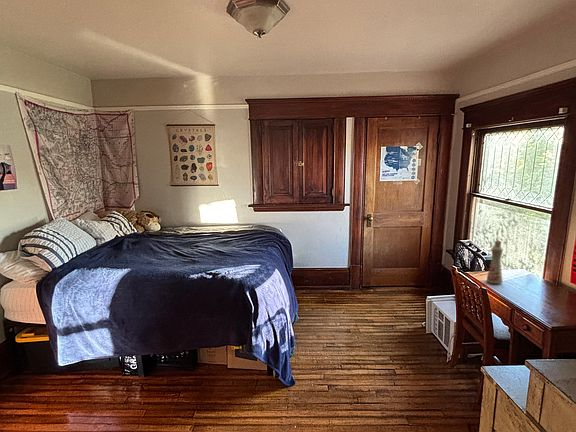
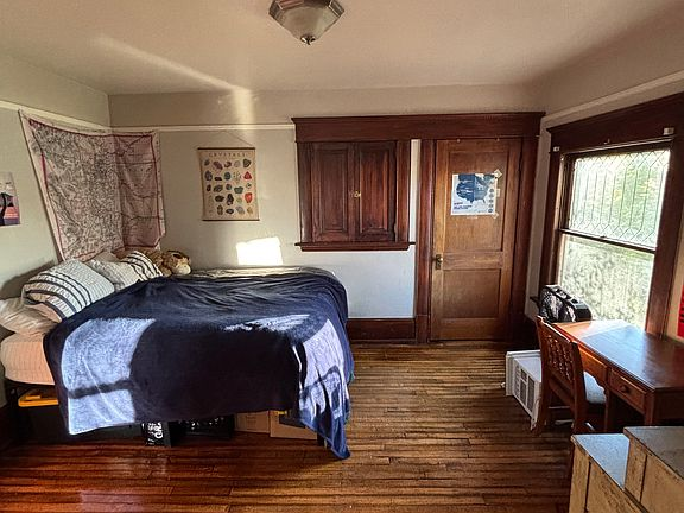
- bottle [486,240,504,285]
